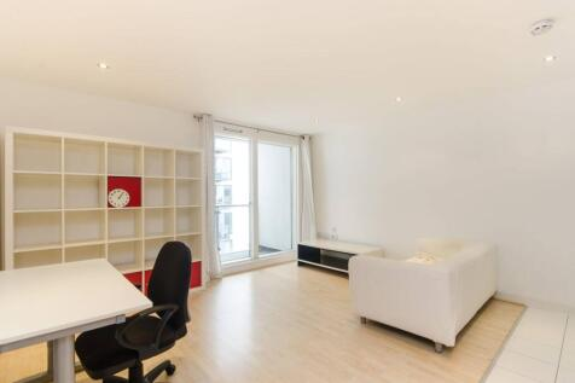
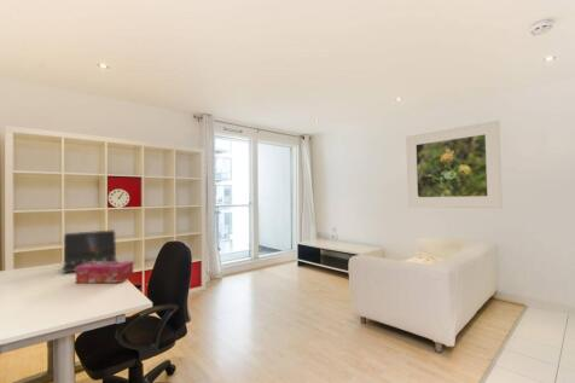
+ laptop computer [60,230,118,274]
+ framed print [405,120,504,209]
+ tissue box [75,260,134,284]
